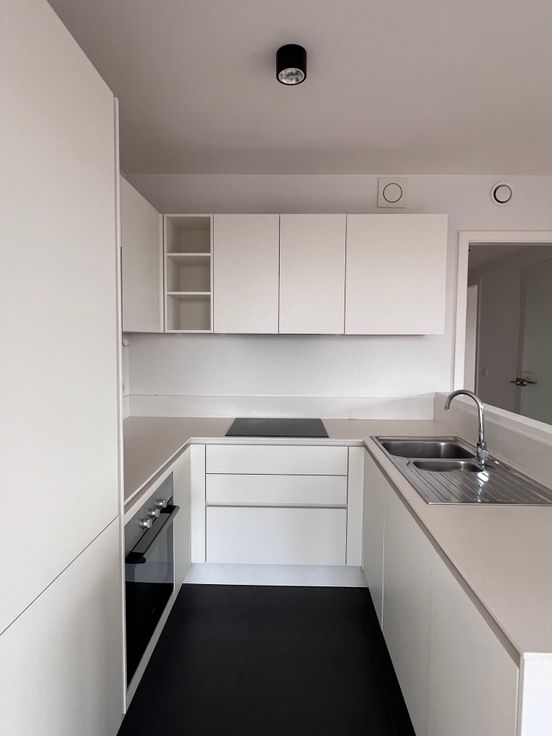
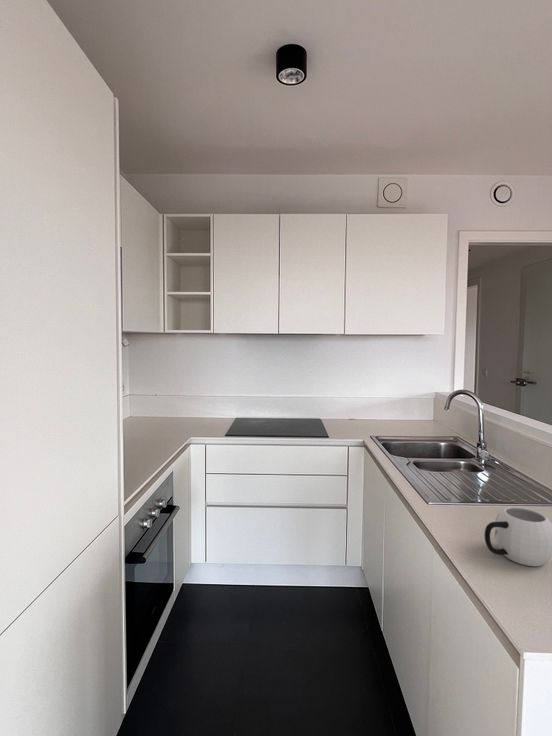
+ mug [484,506,552,567]
